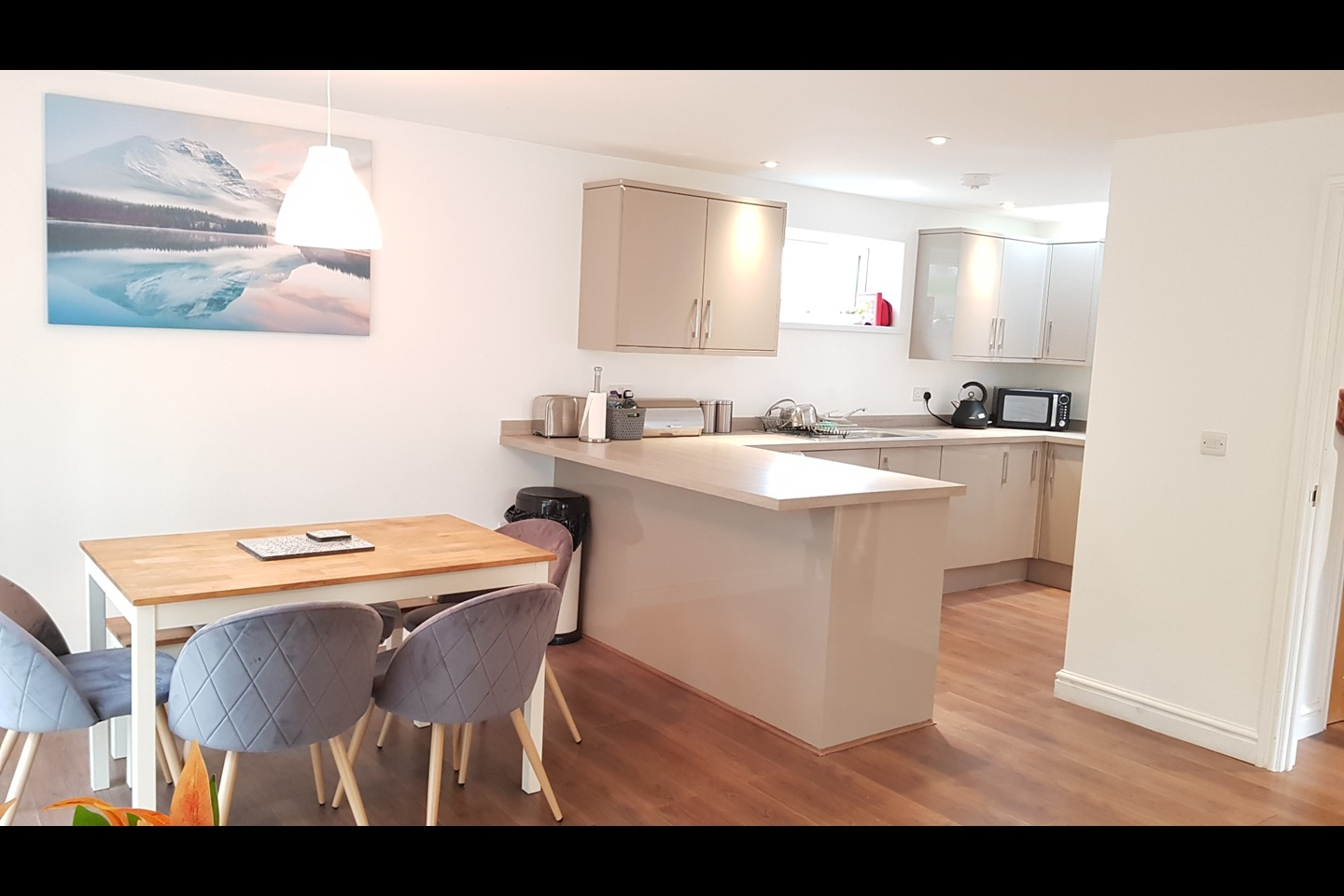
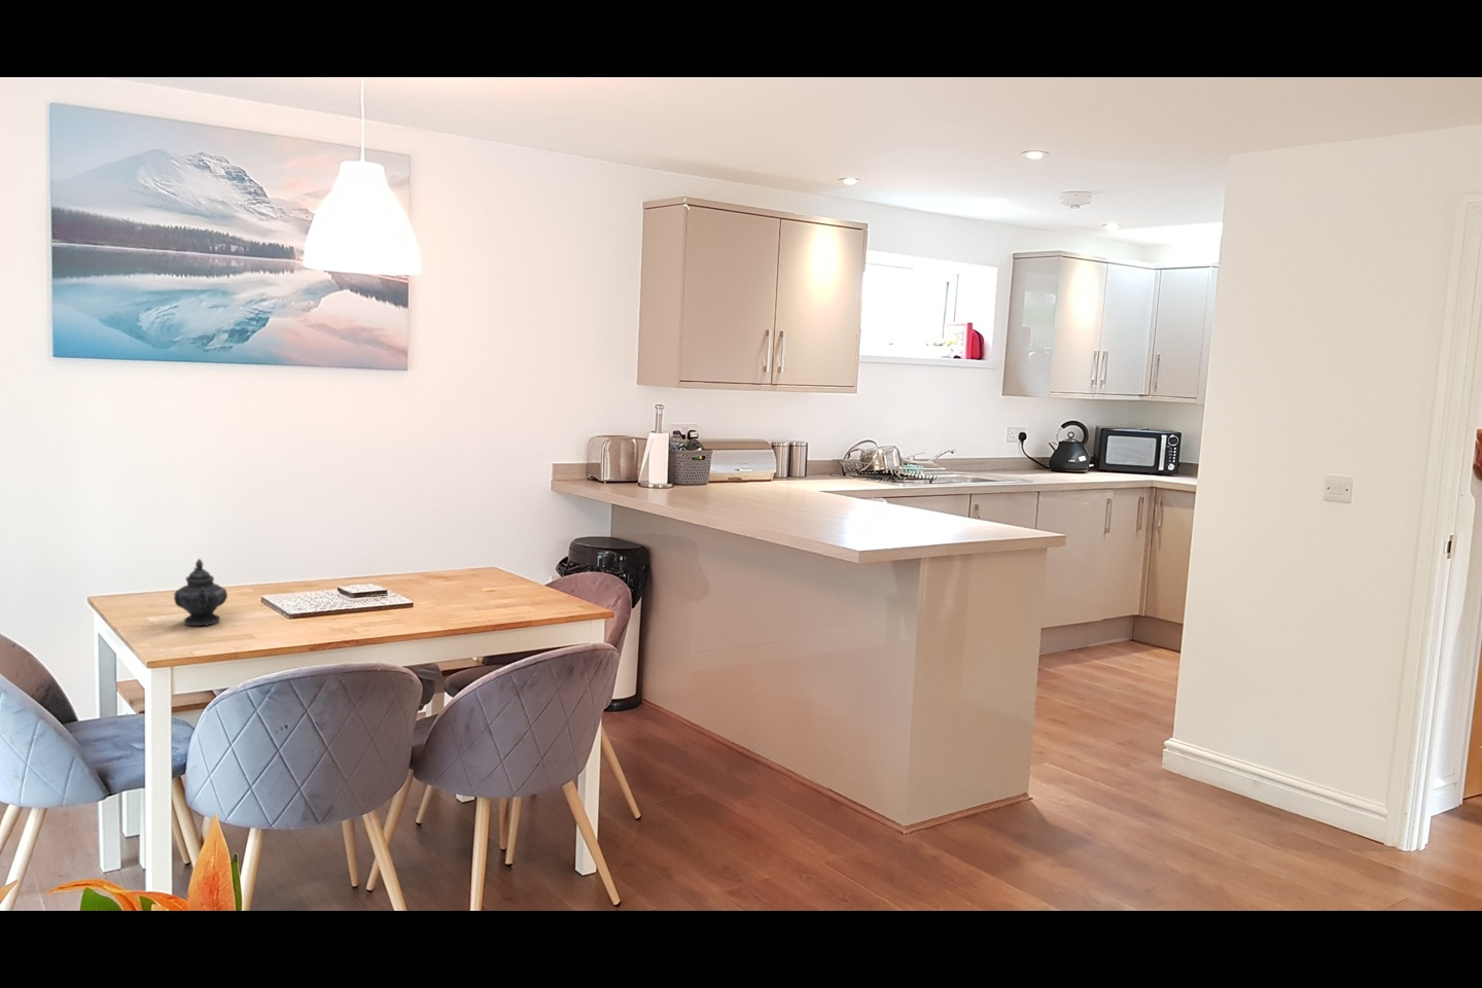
+ teapot [173,558,228,626]
